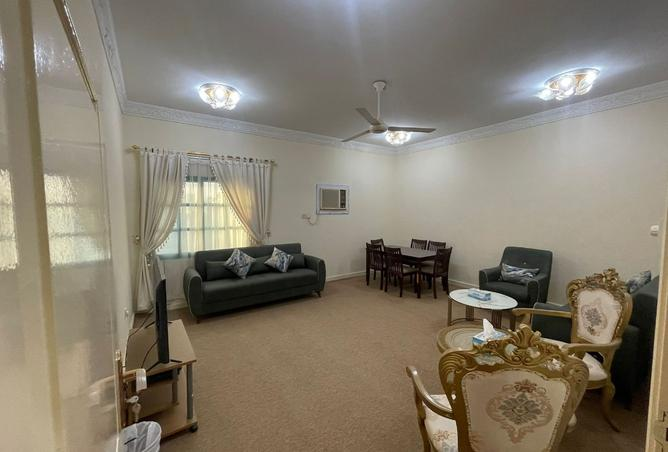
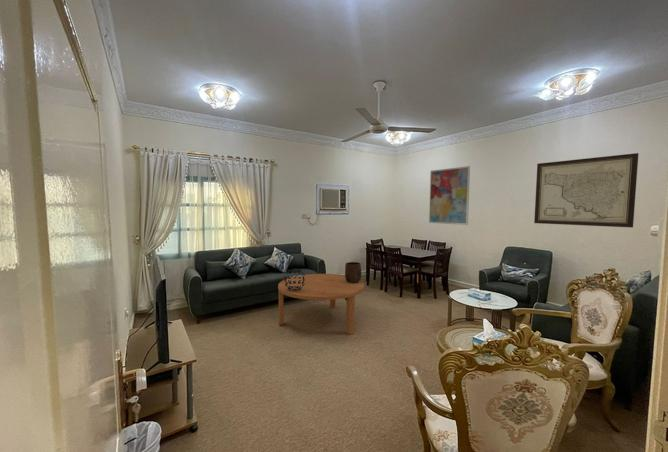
+ decorative sphere [283,268,306,291]
+ coffee table [277,273,365,335]
+ wall art [428,165,471,226]
+ ceramic pot [344,261,362,283]
+ wall art [533,152,640,229]
